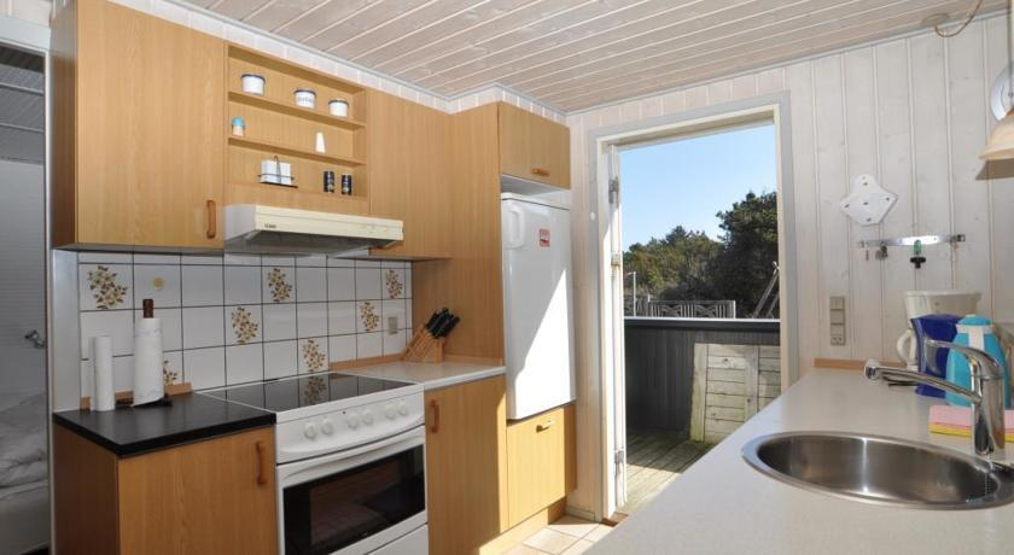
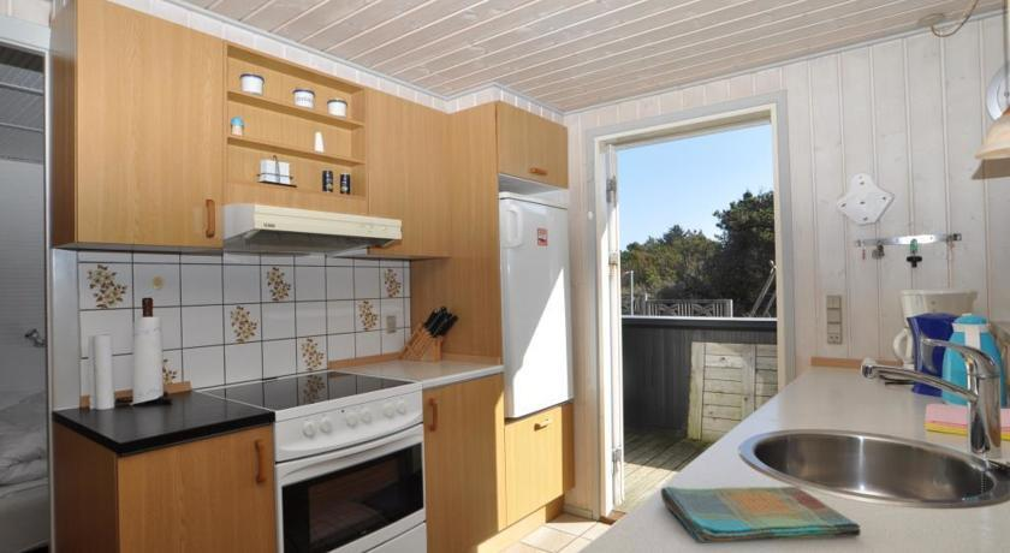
+ dish towel [660,484,862,545]
